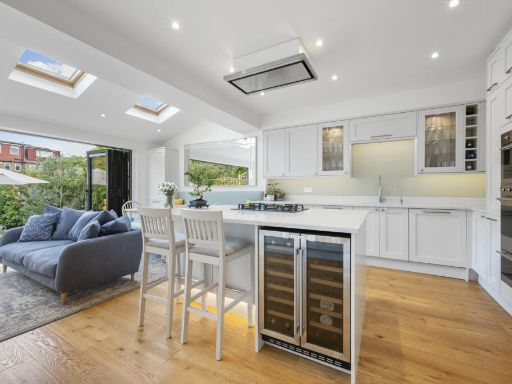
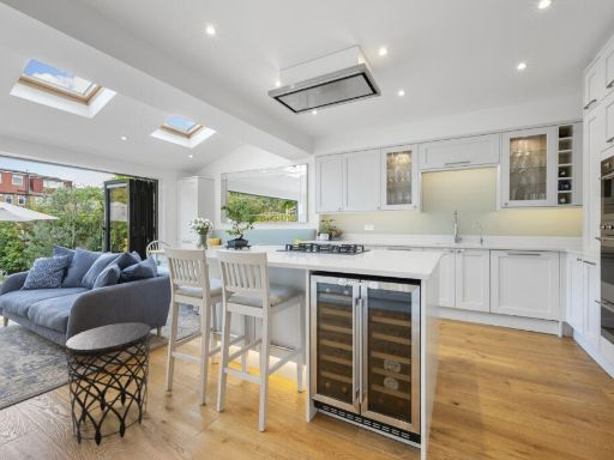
+ side table [65,321,151,447]
